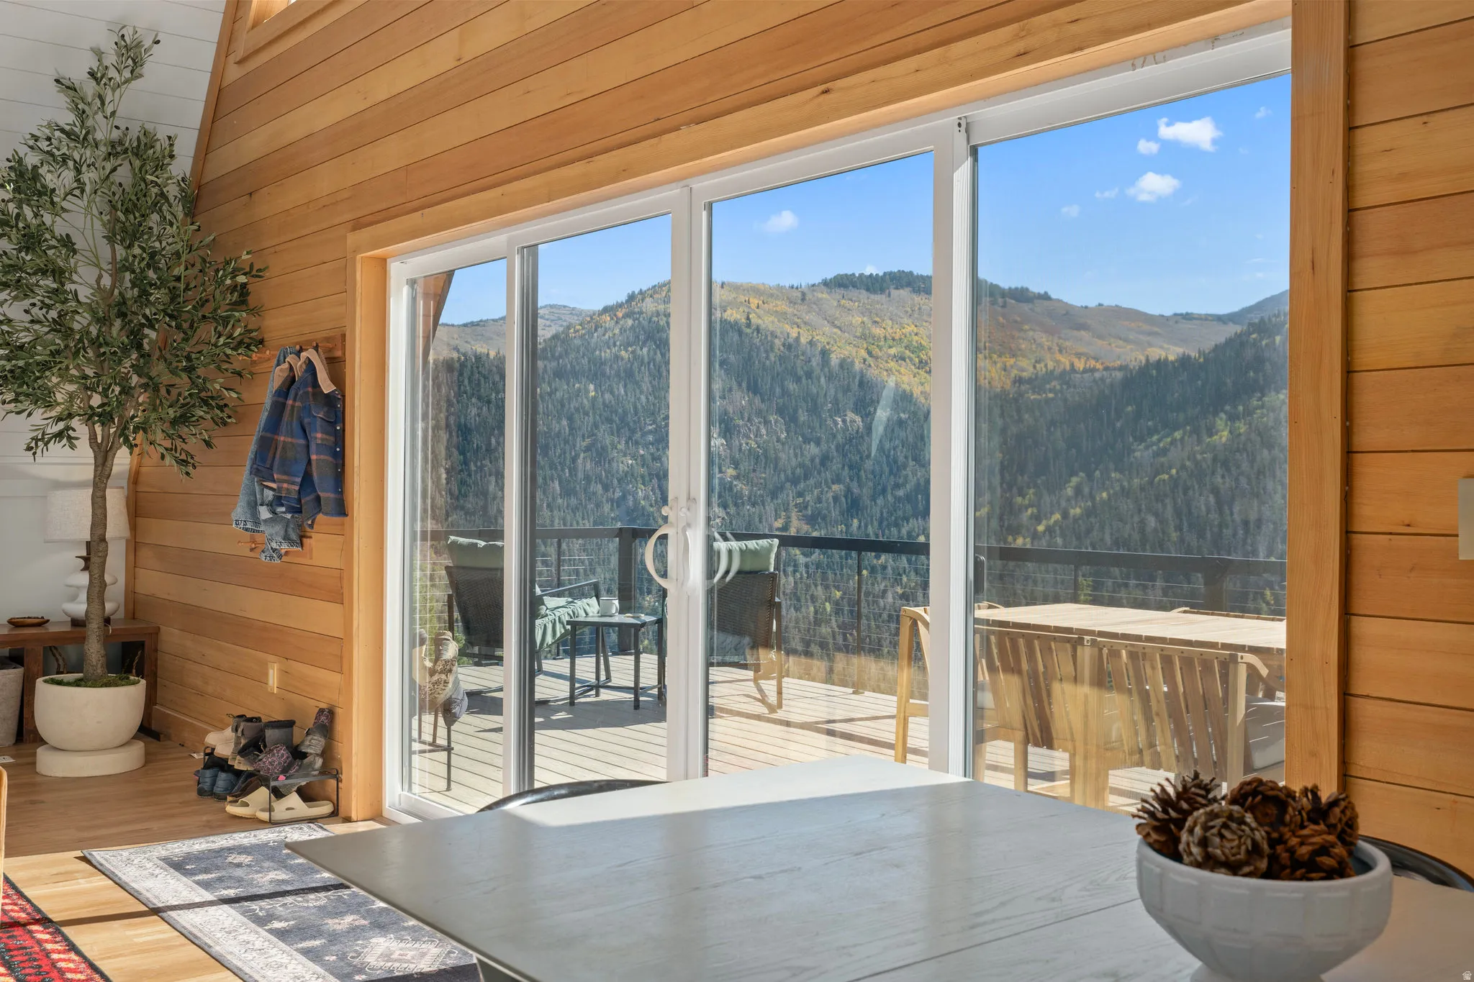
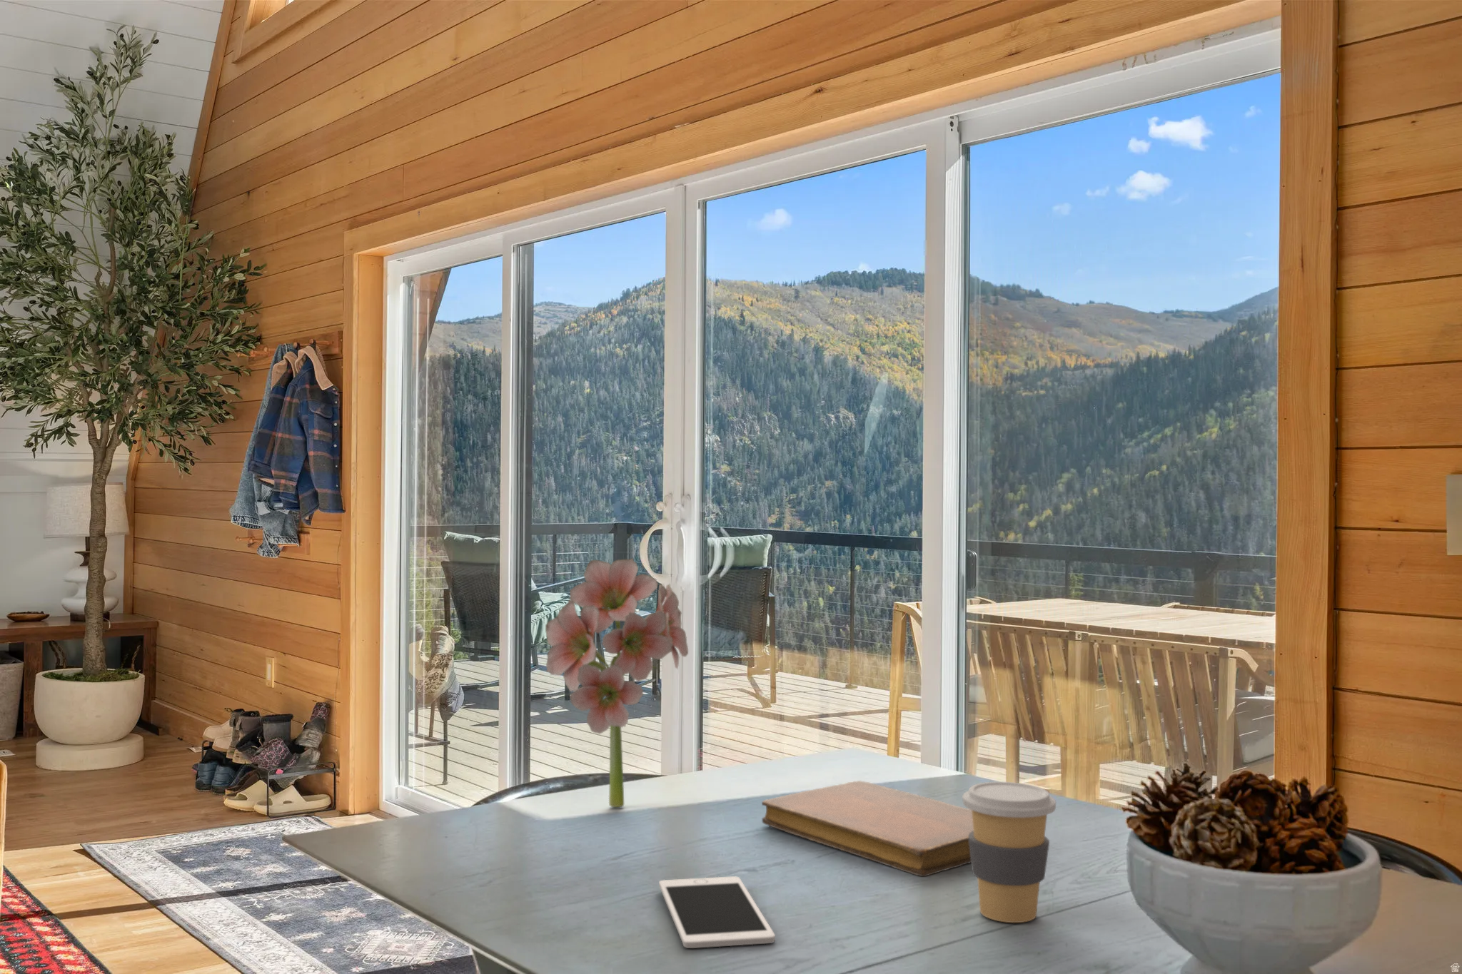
+ artificial flower [545,558,689,808]
+ notebook [761,779,974,877]
+ cell phone [659,875,776,949]
+ coffee cup [962,782,1057,923]
